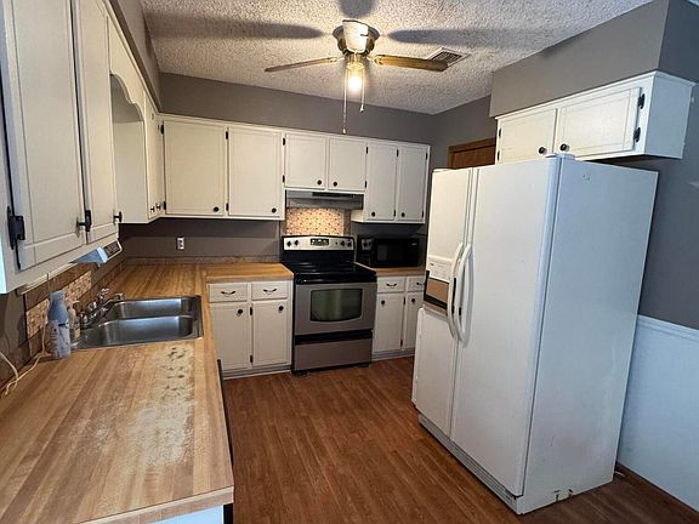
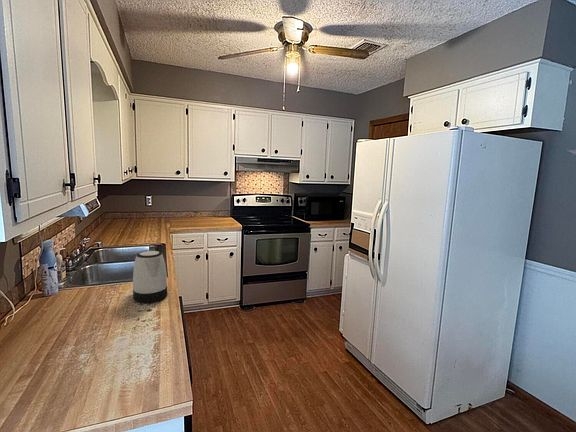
+ kettle [132,250,169,304]
